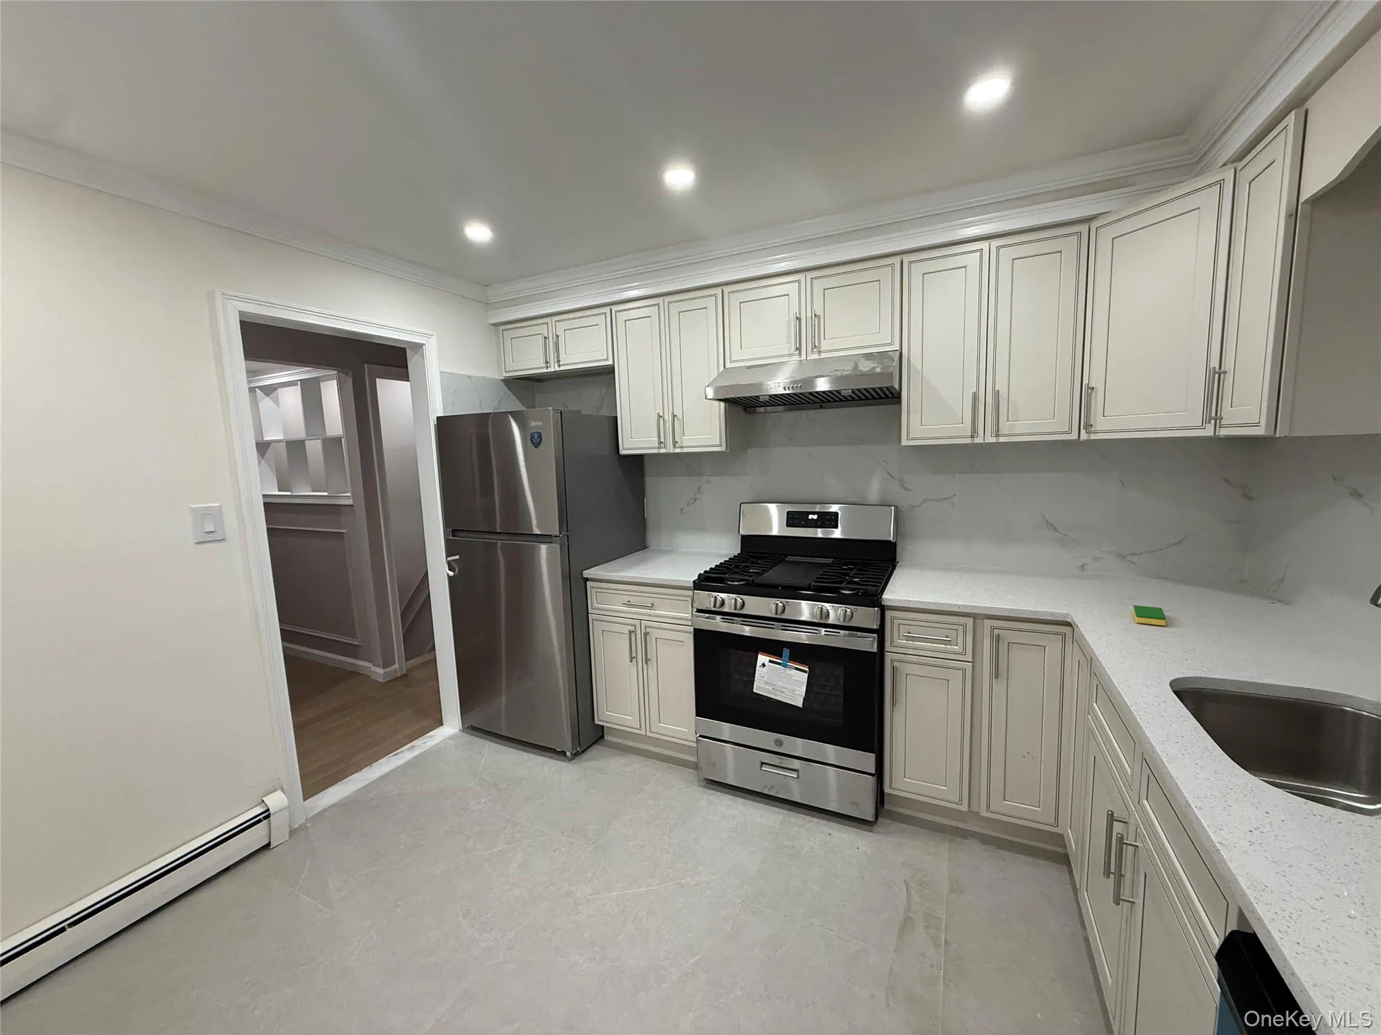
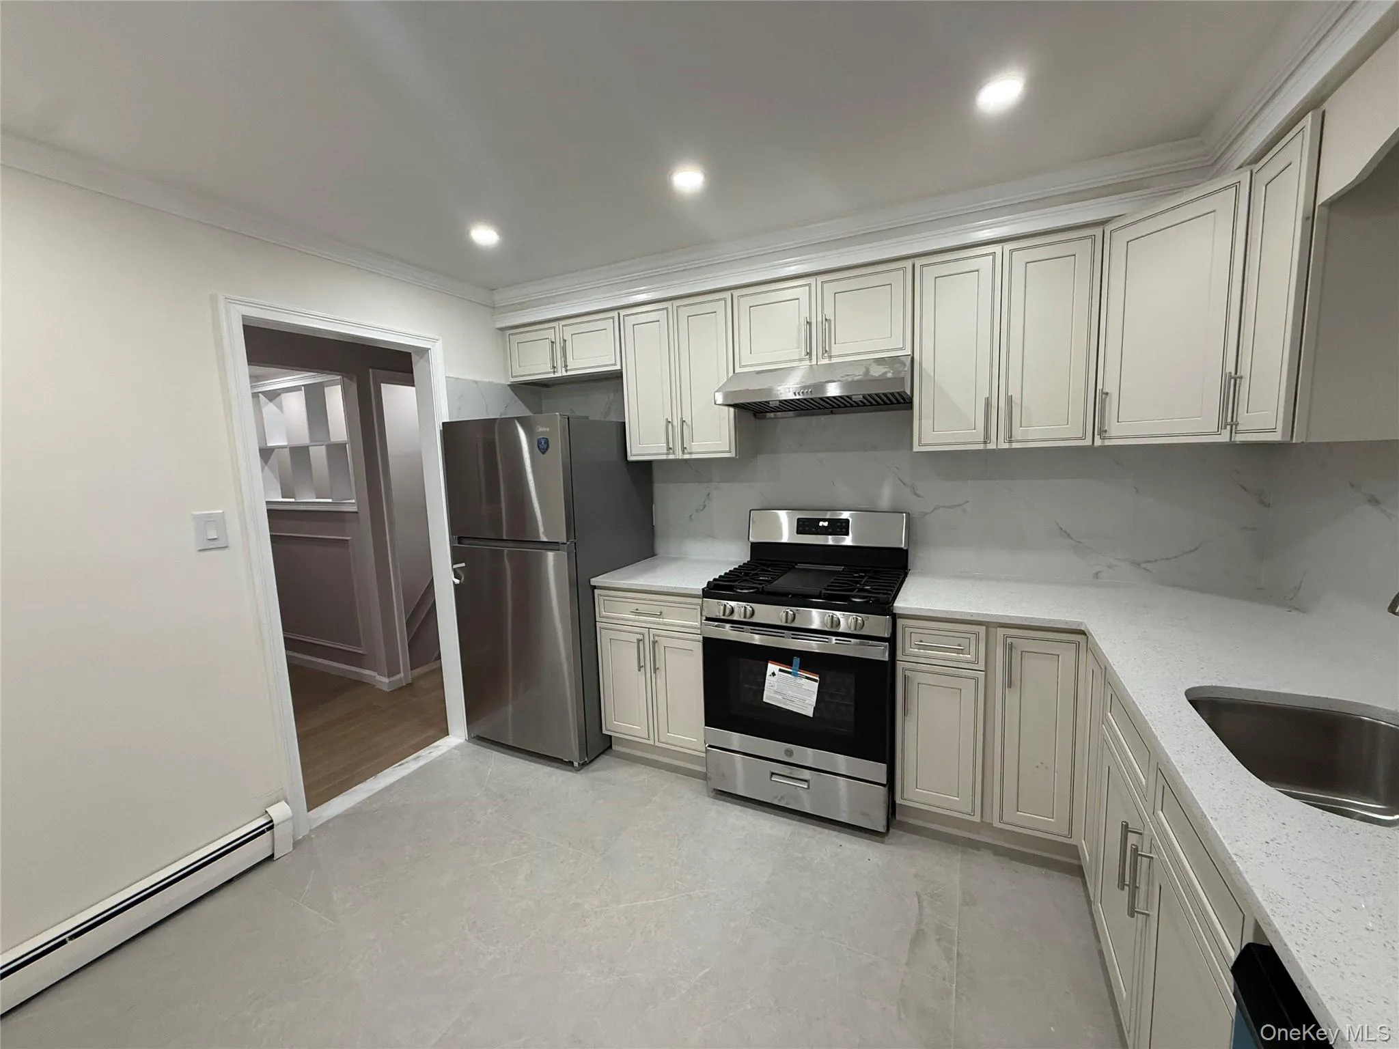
- dish sponge [1133,606,1167,626]
